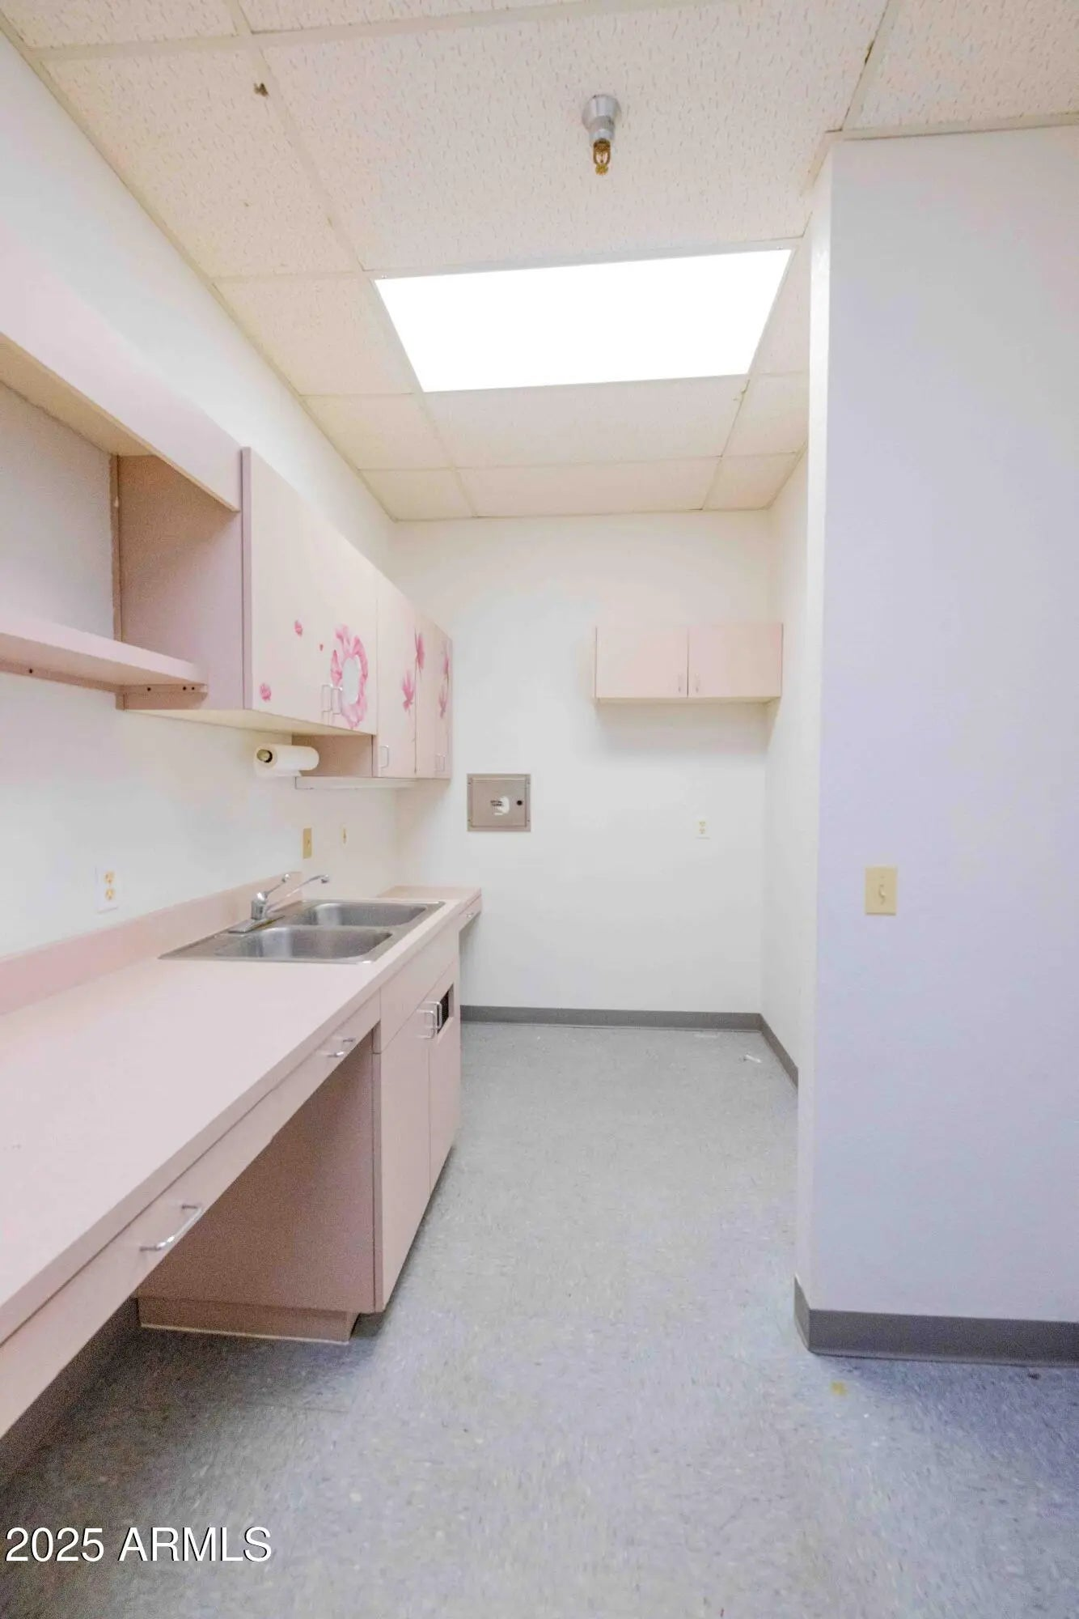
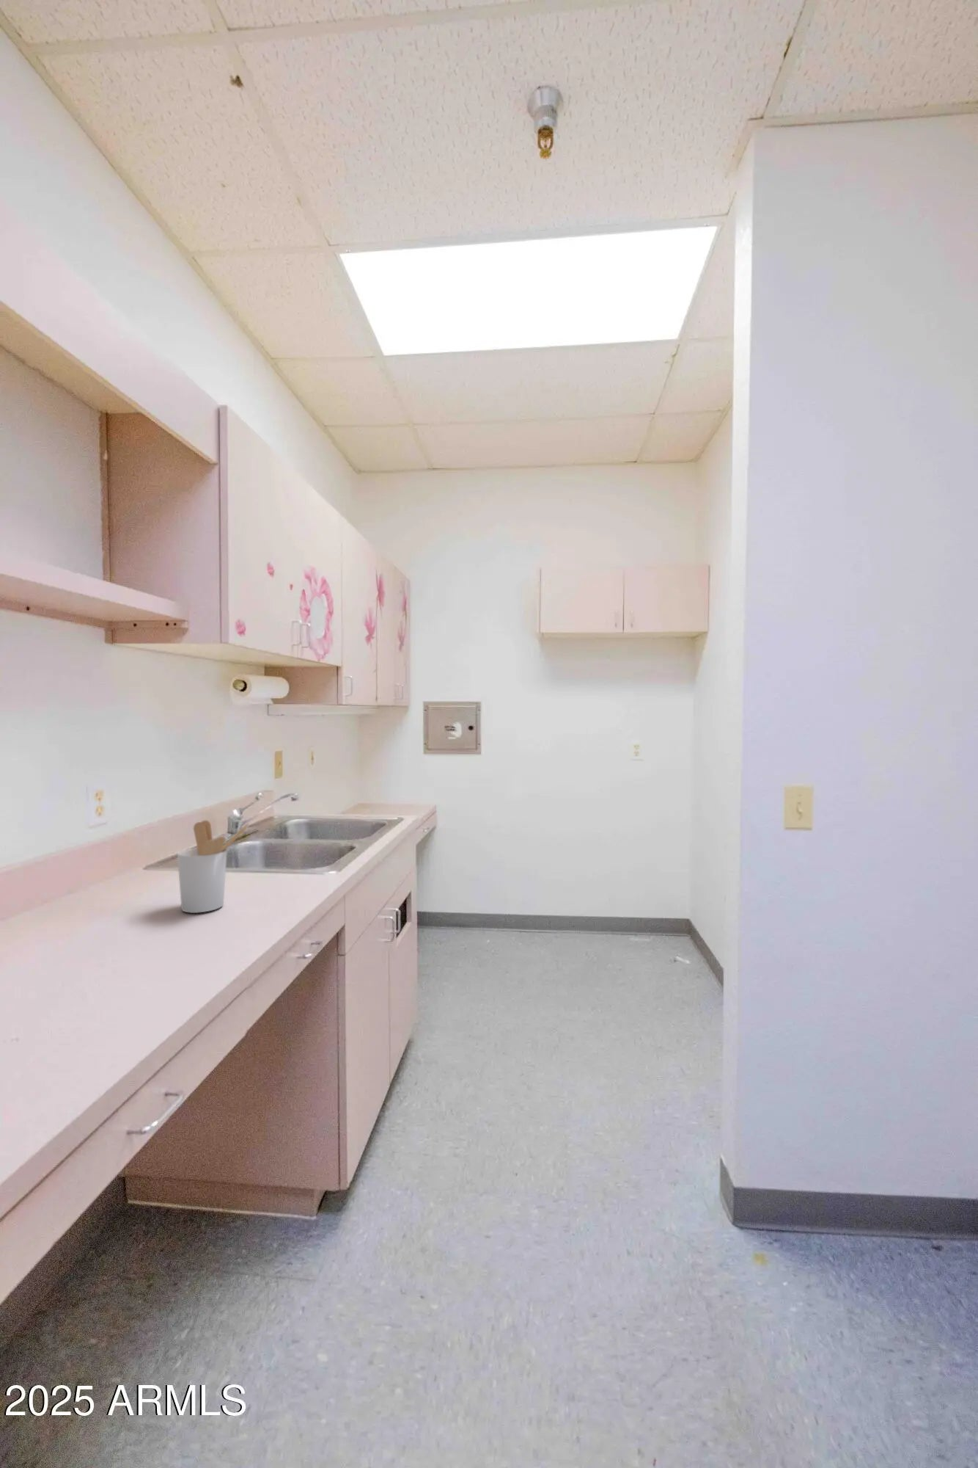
+ utensil holder [177,820,250,914]
